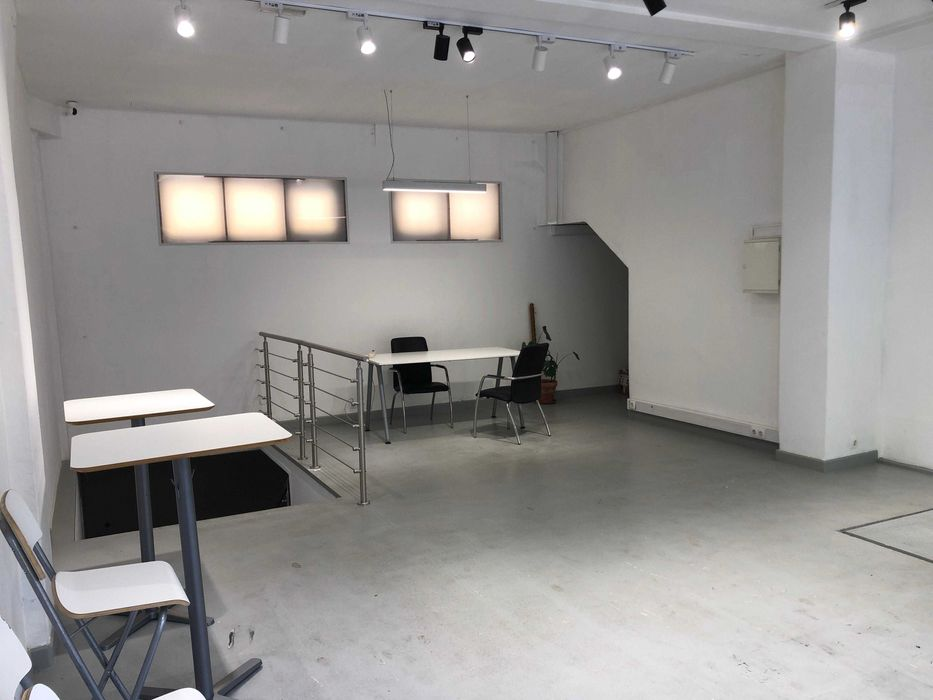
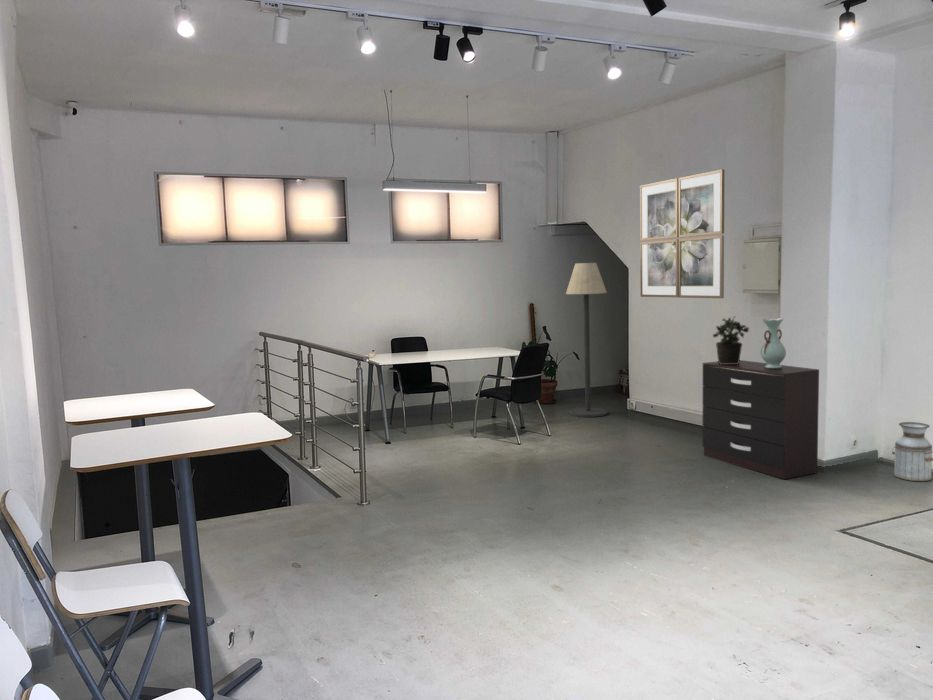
+ planter [891,421,933,482]
+ wall art [639,168,725,299]
+ decorative vase [760,317,787,369]
+ floor lamp [565,262,609,418]
+ potted plant [712,315,750,364]
+ dresser [702,359,820,480]
